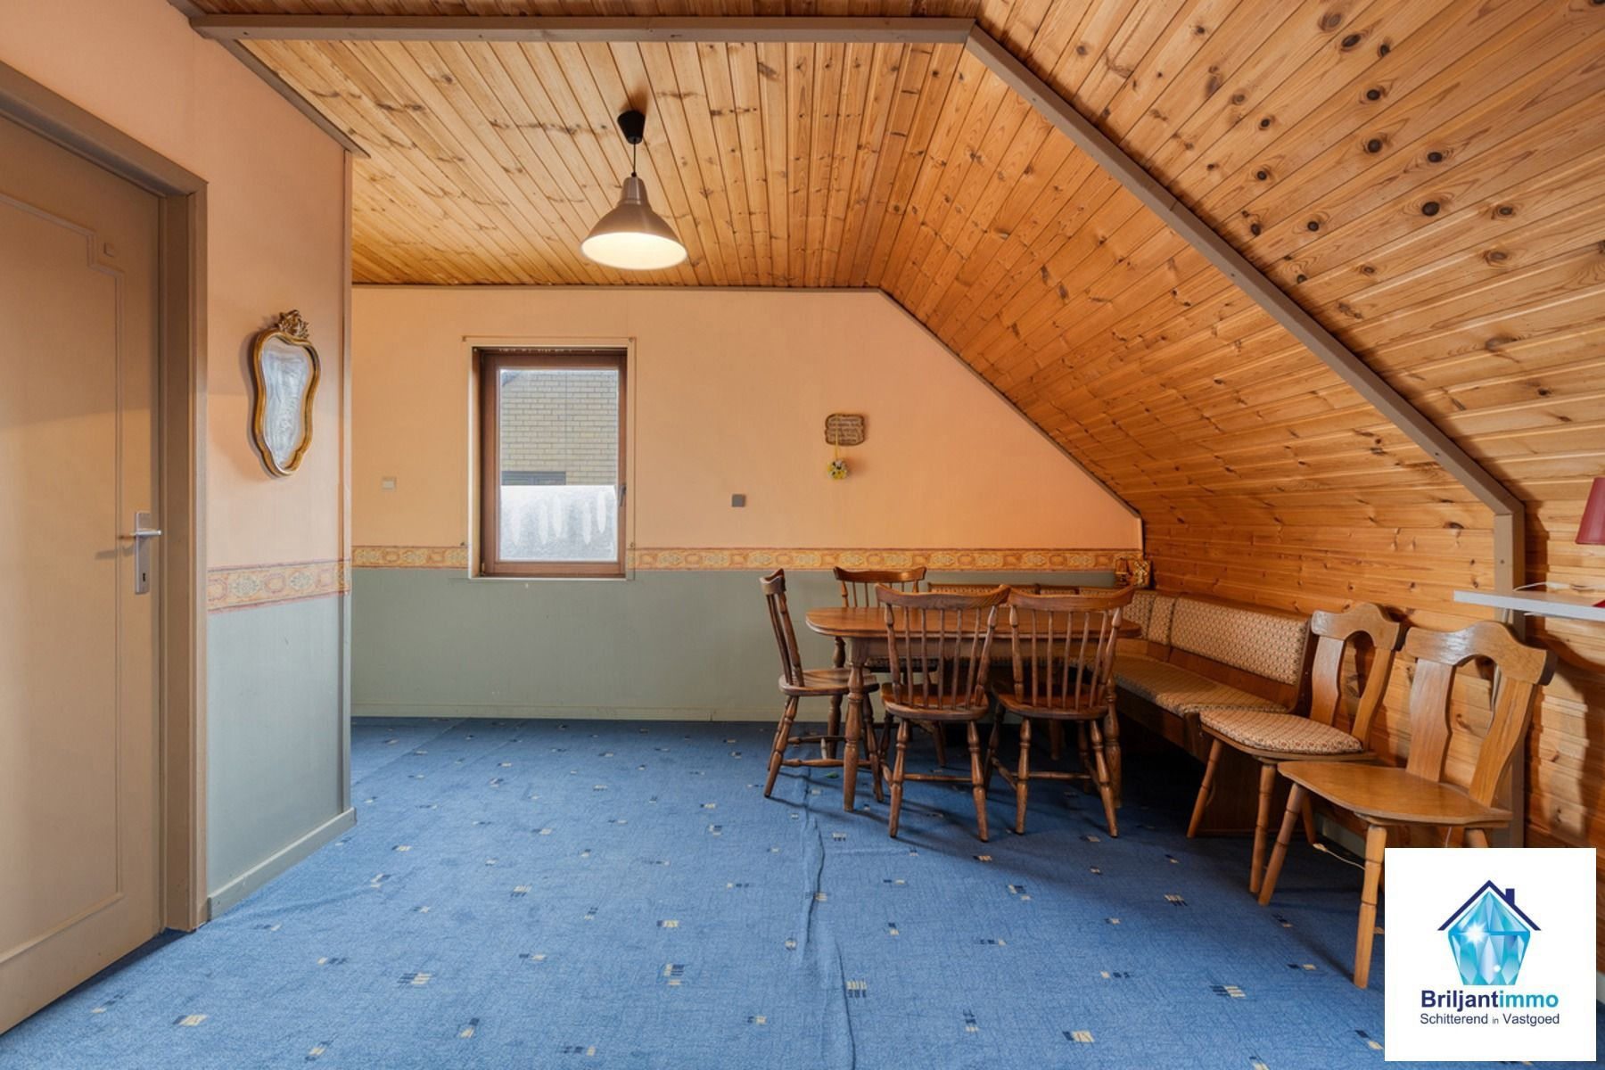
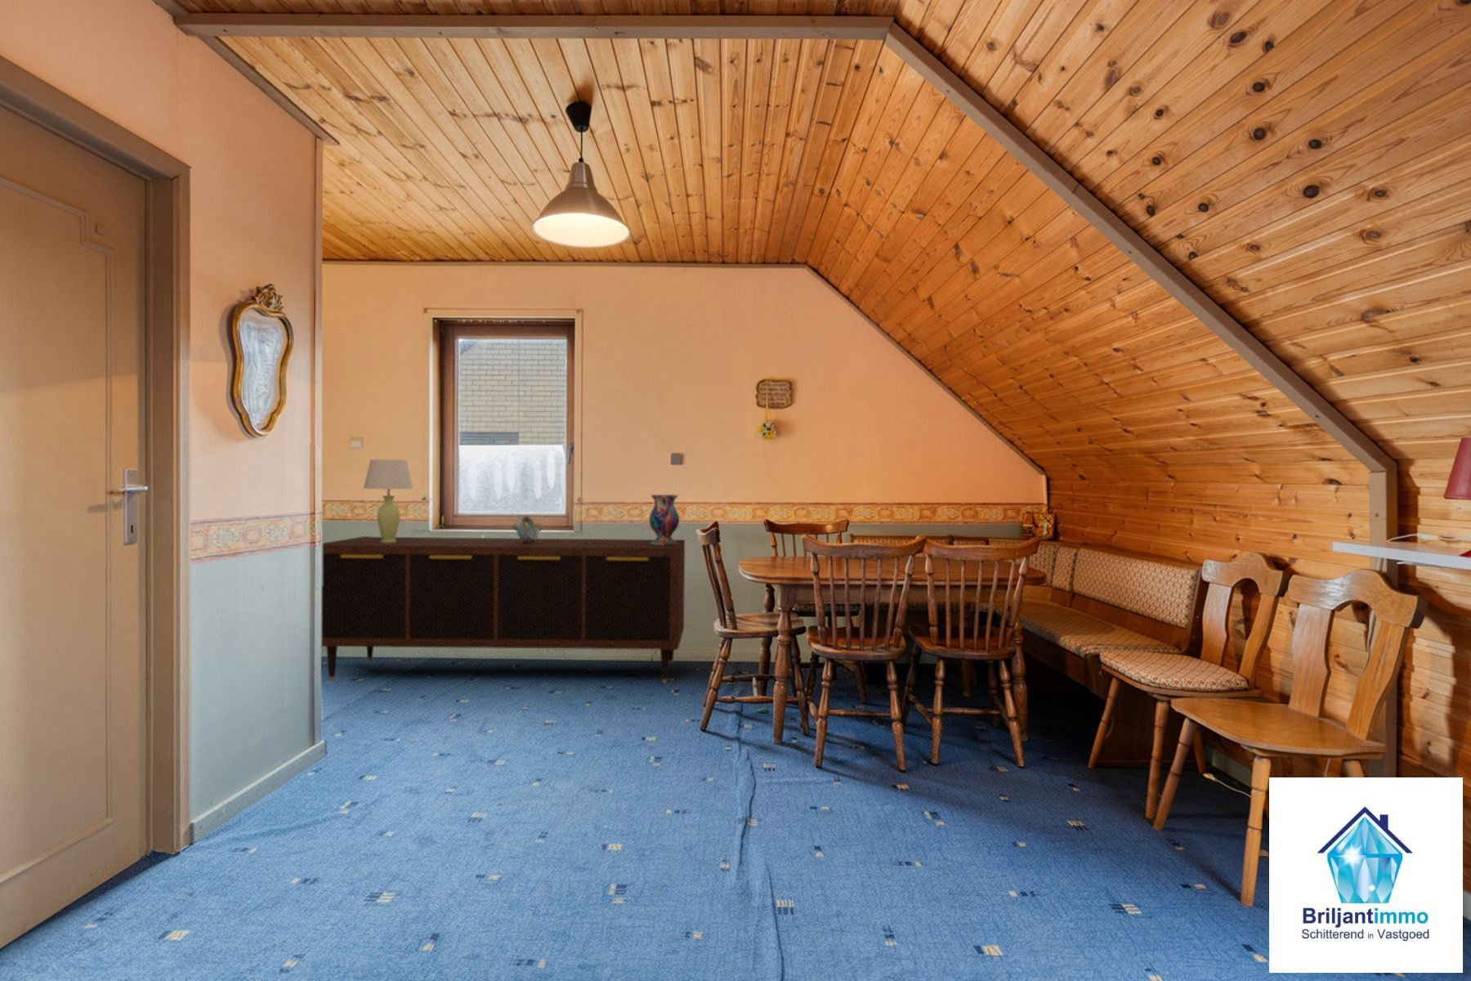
+ vase [648,494,680,545]
+ sideboard [321,535,685,684]
+ table lamp [362,459,415,543]
+ decorative bowl [511,515,544,543]
